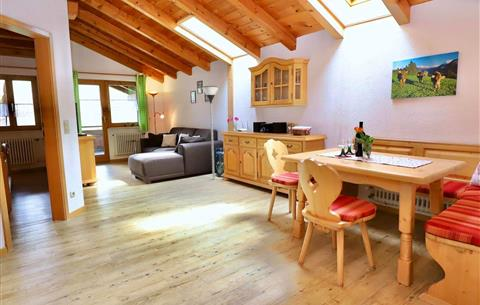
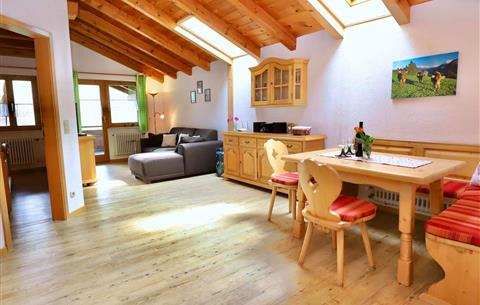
- floor lamp [201,85,220,181]
